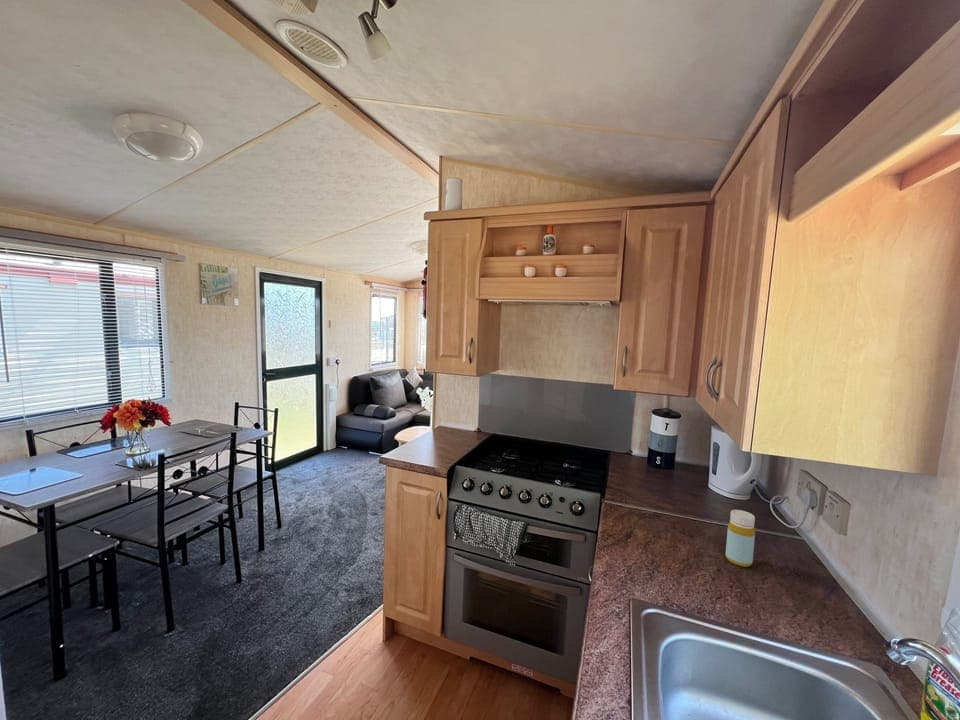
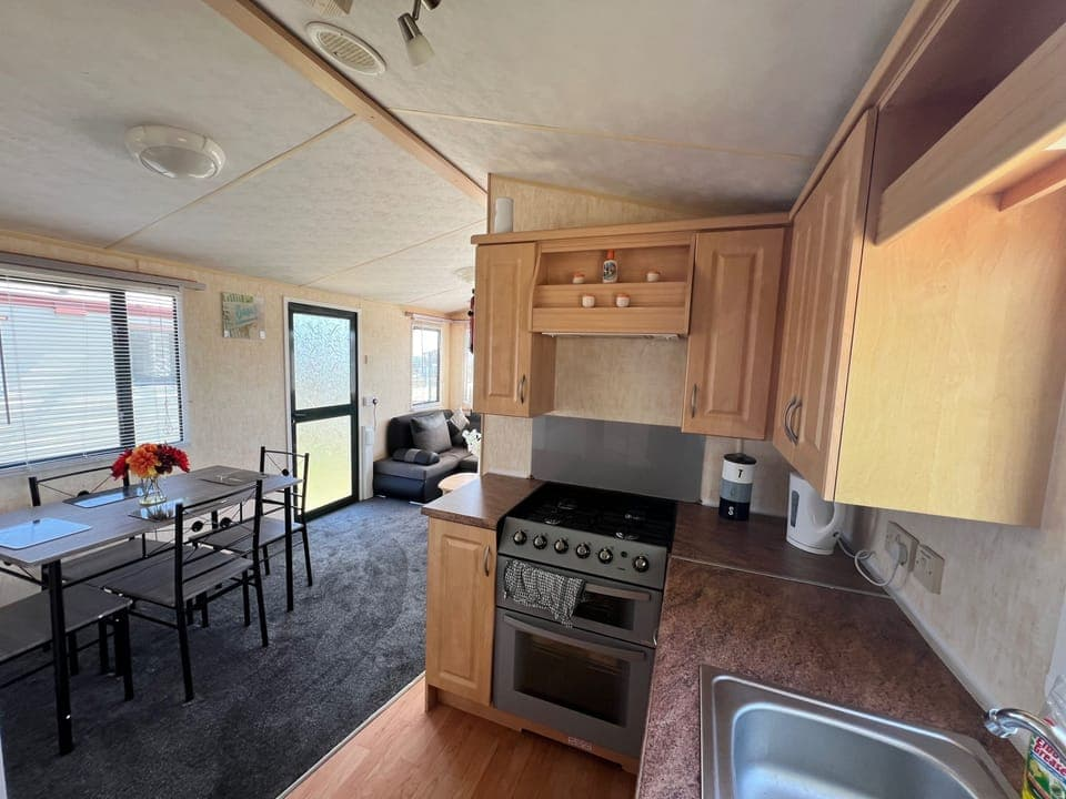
- bottle [725,509,756,568]
